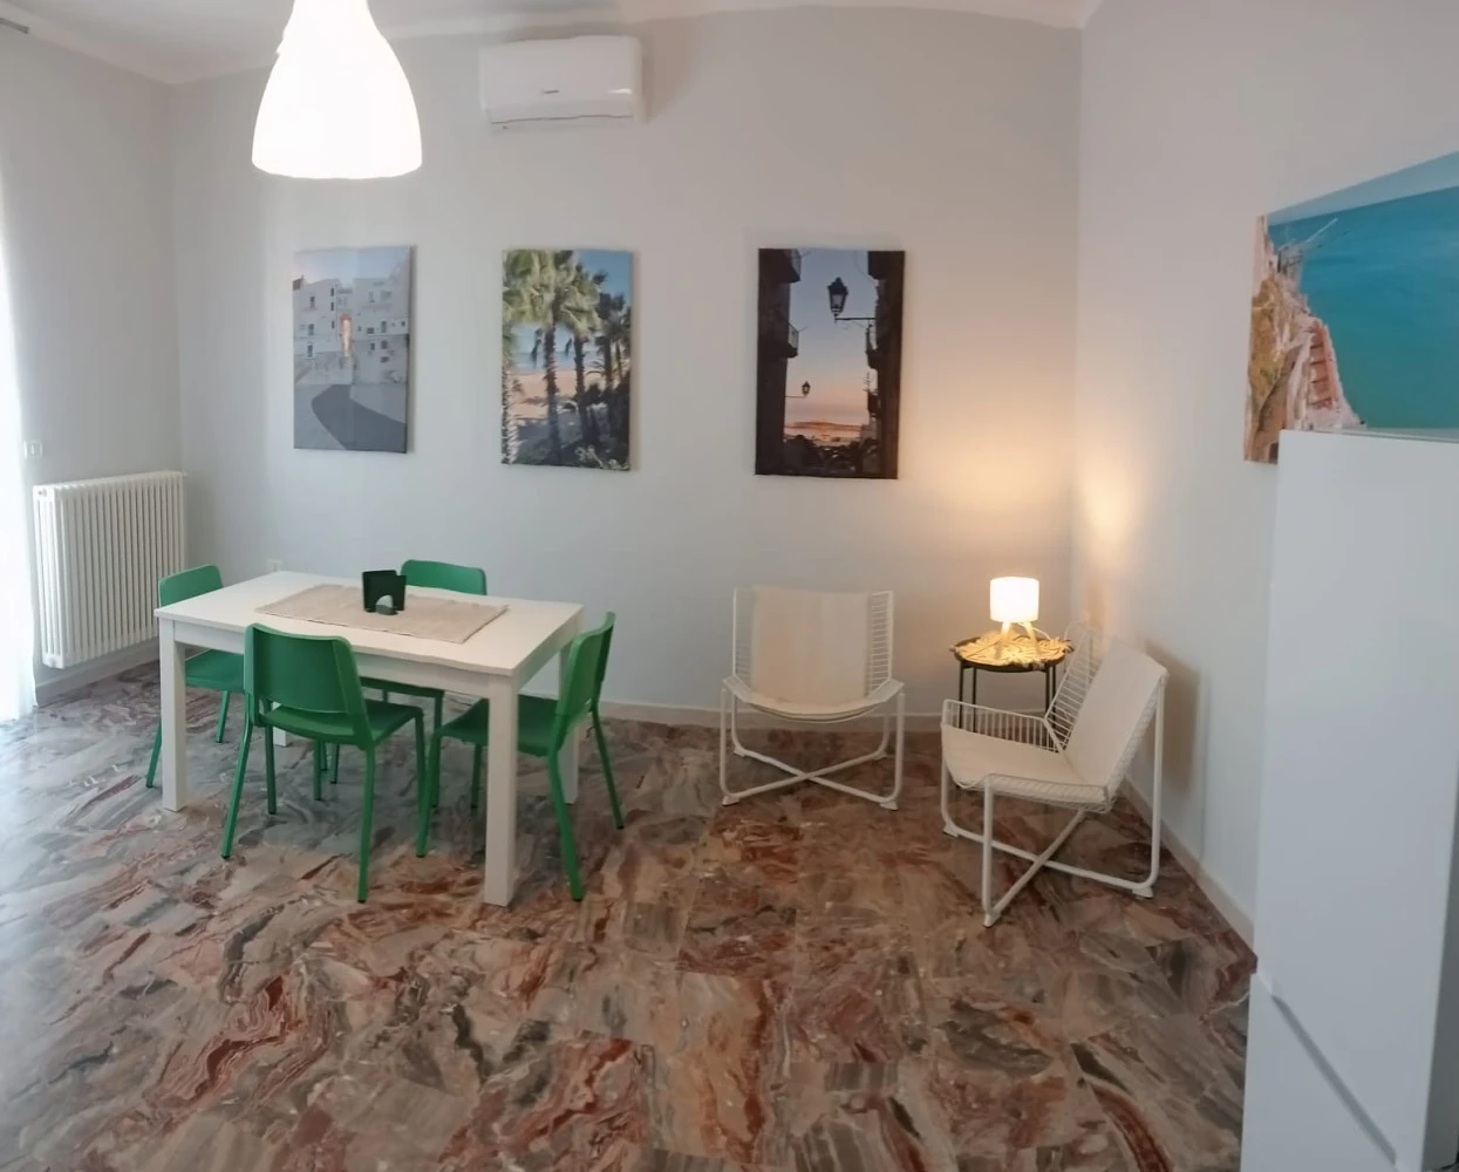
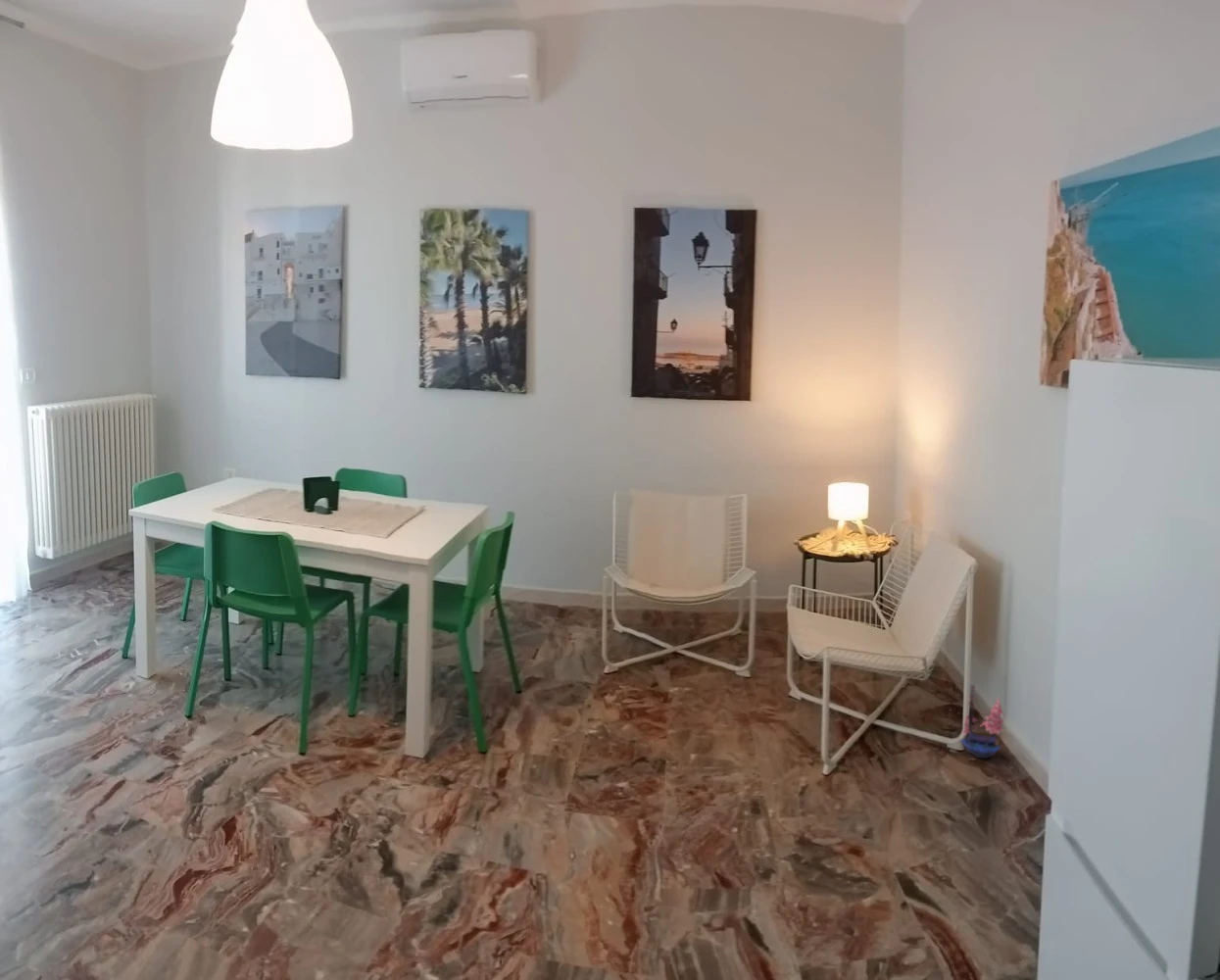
+ decorative plant [960,683,1006,760]
